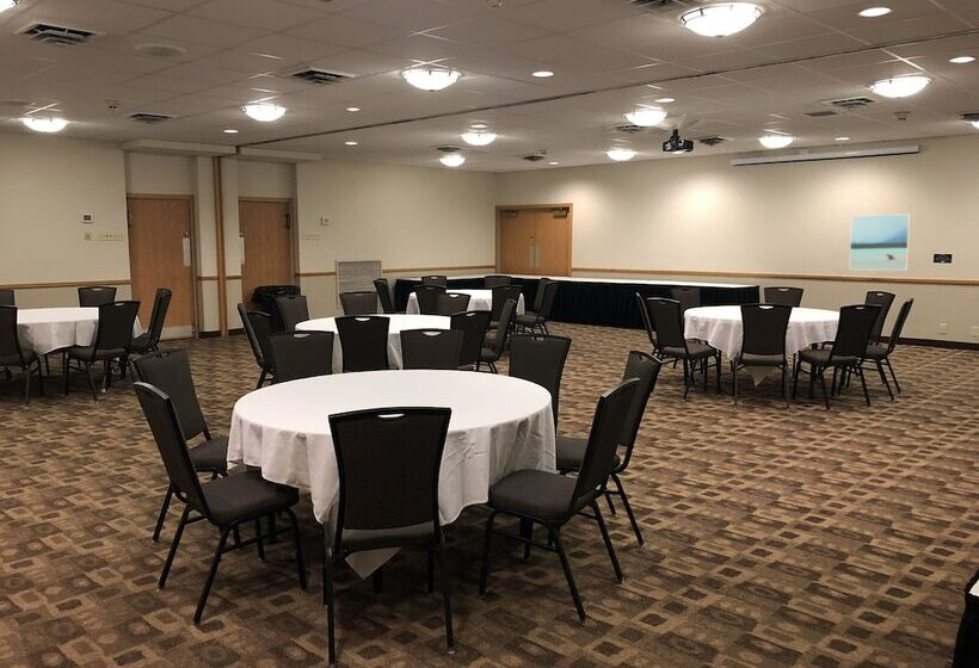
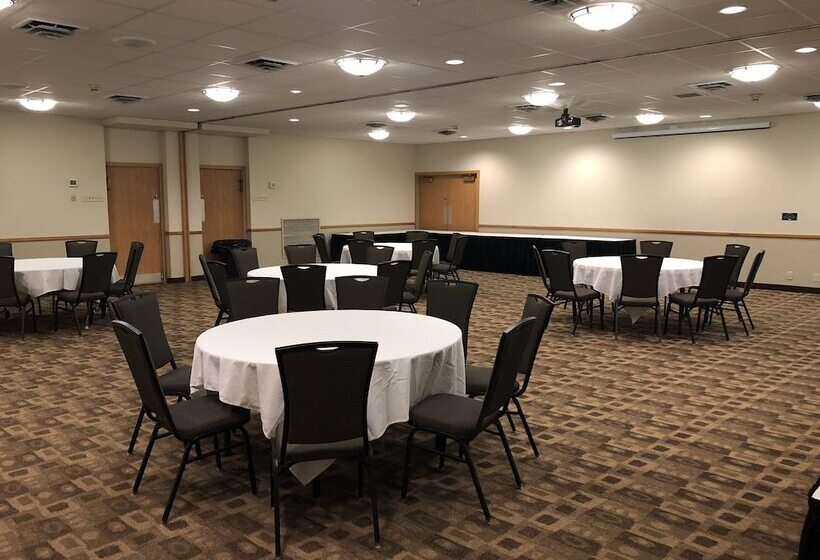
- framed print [848,212,911,271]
